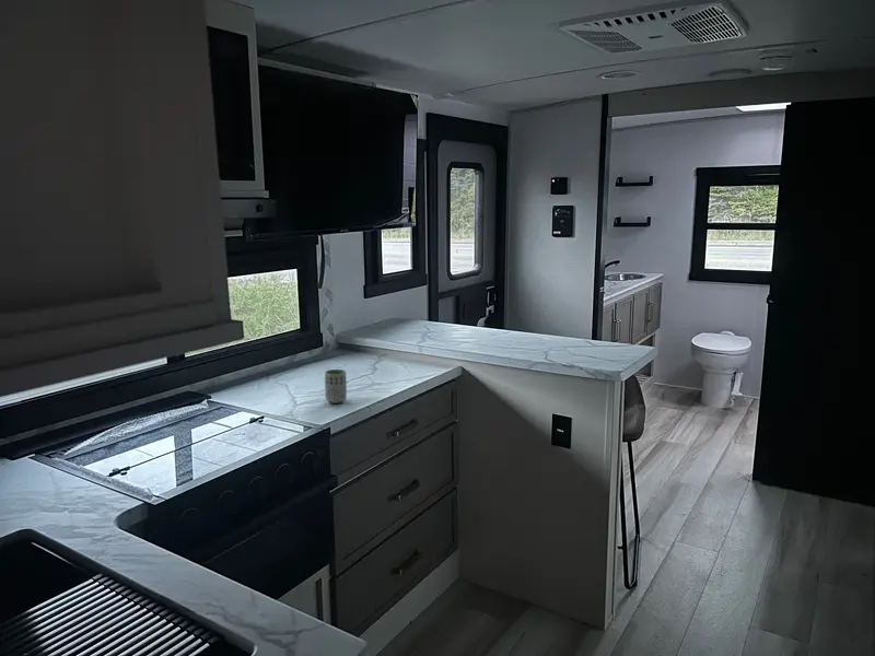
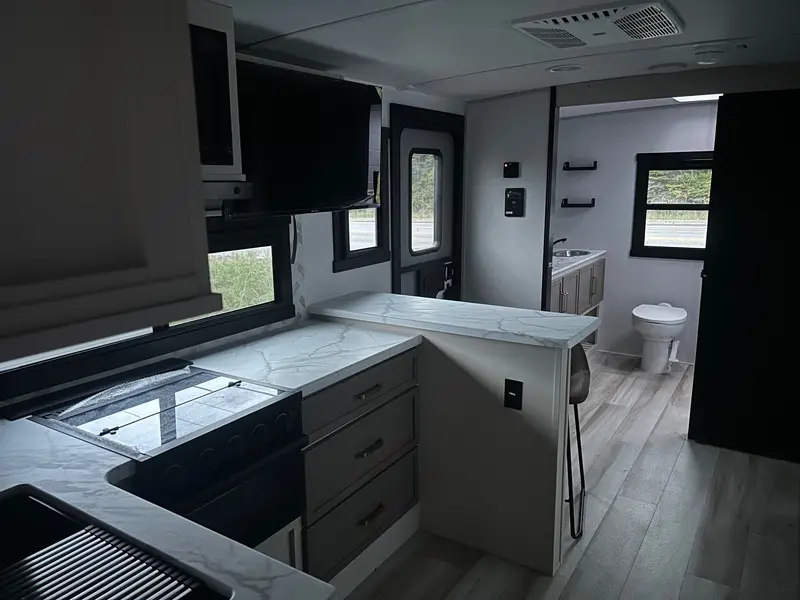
- cup [324,368,348,405]
